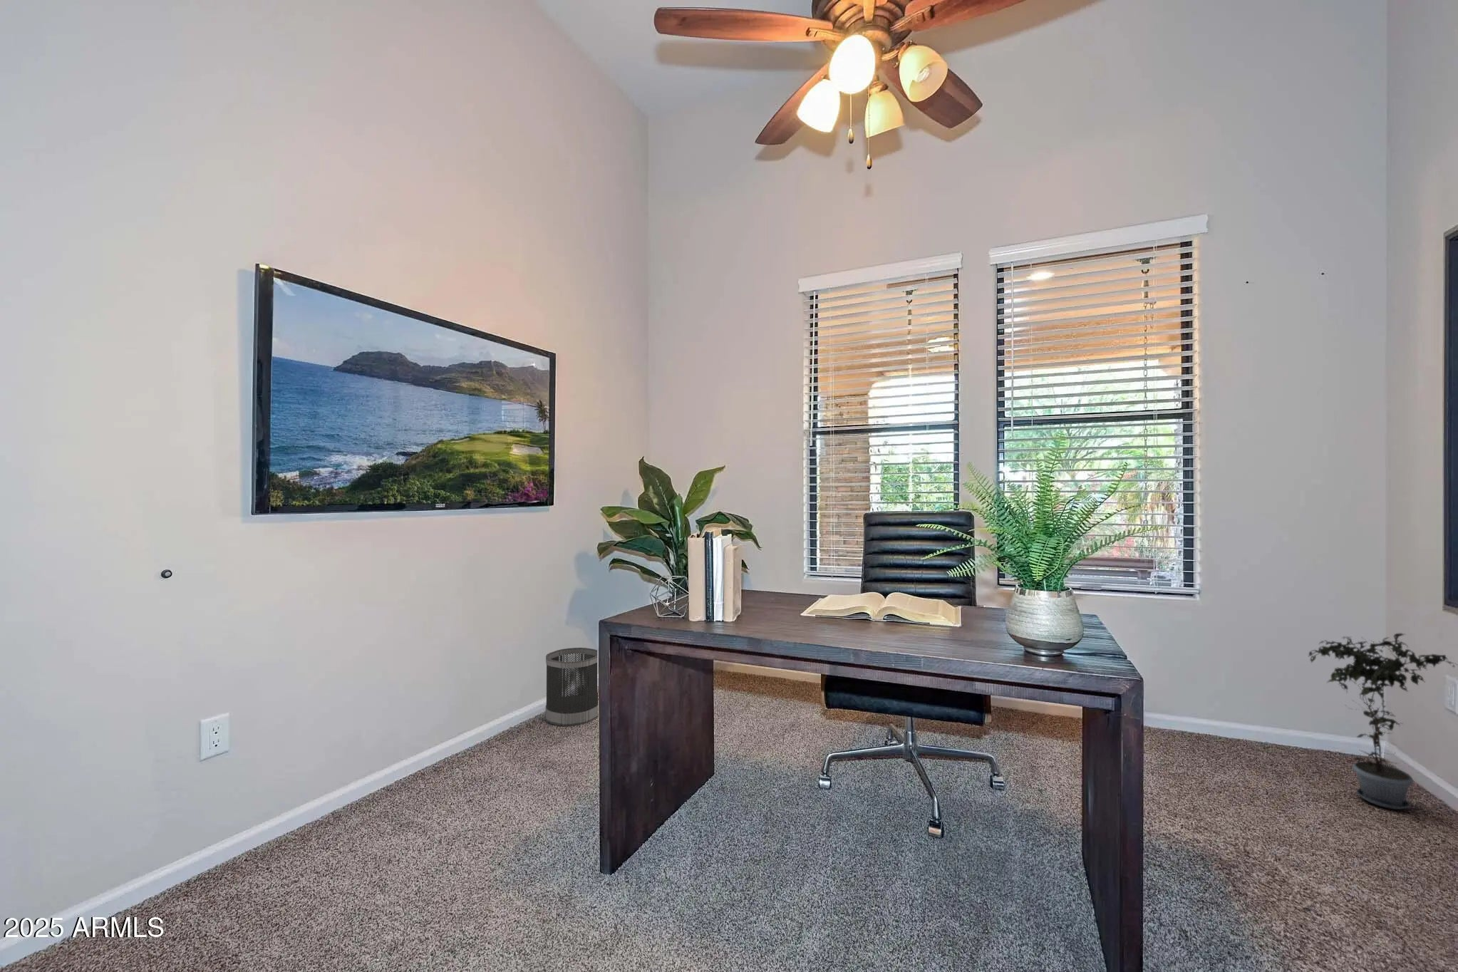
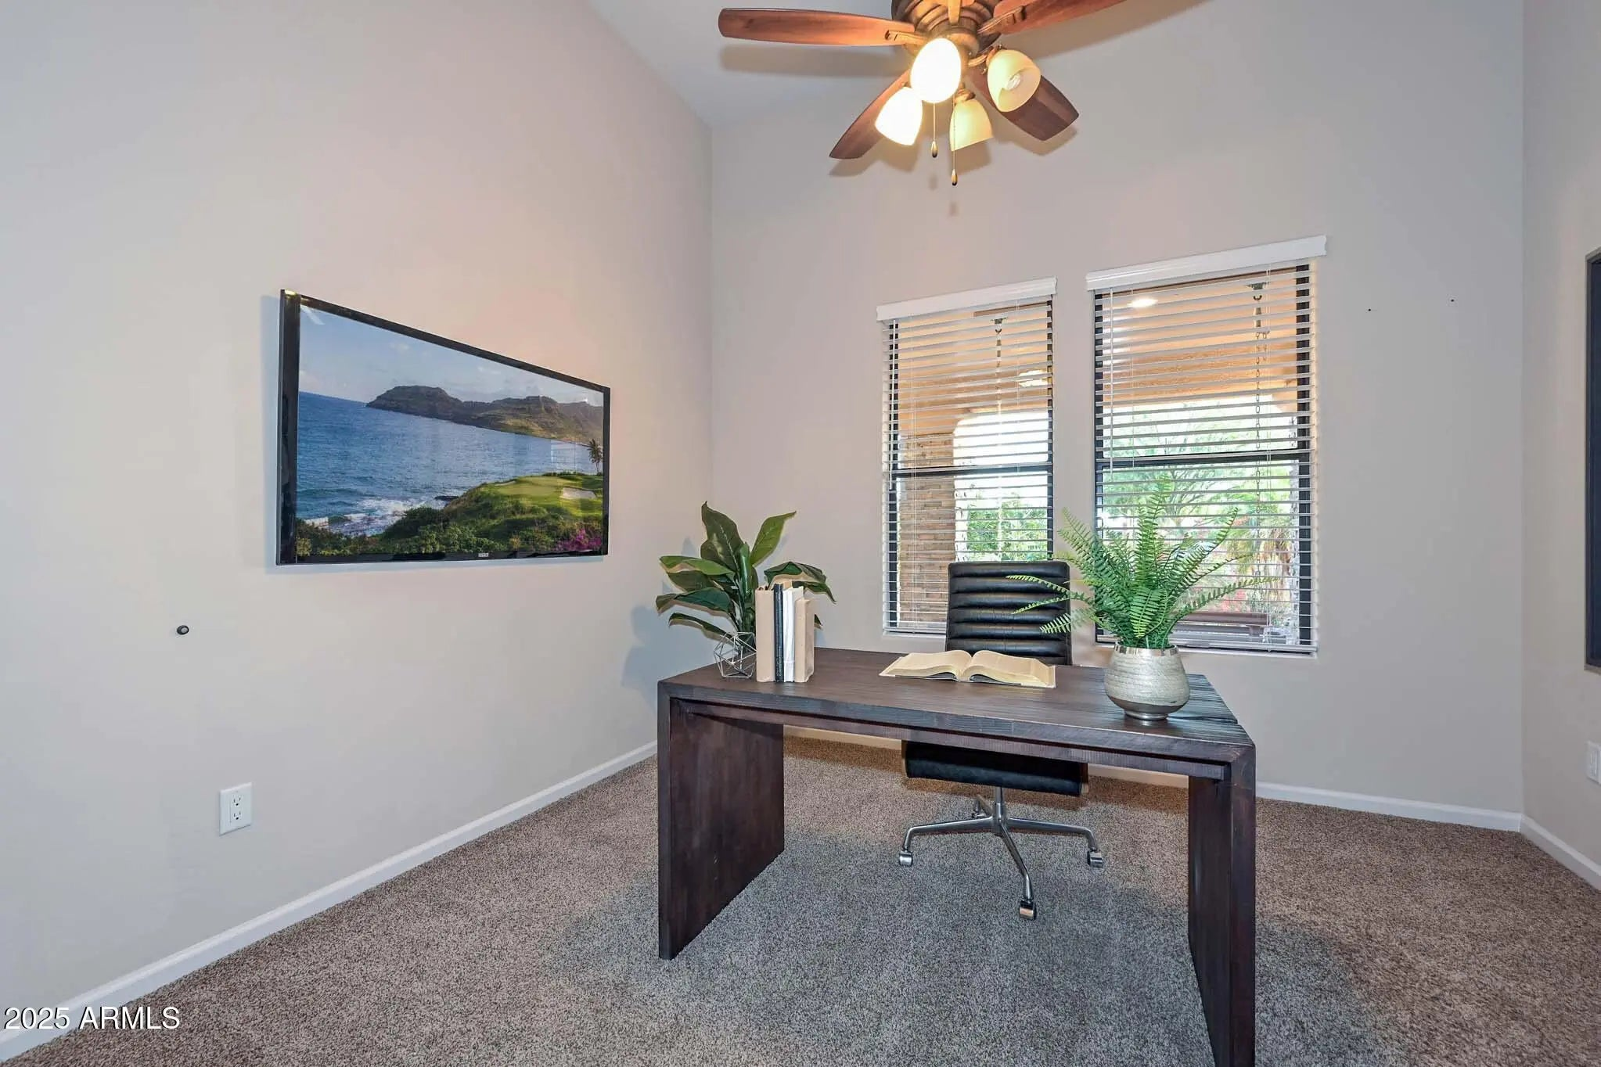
- wastebasket [546,647,599,727]
- potted plant [1307,632,1458,810]
